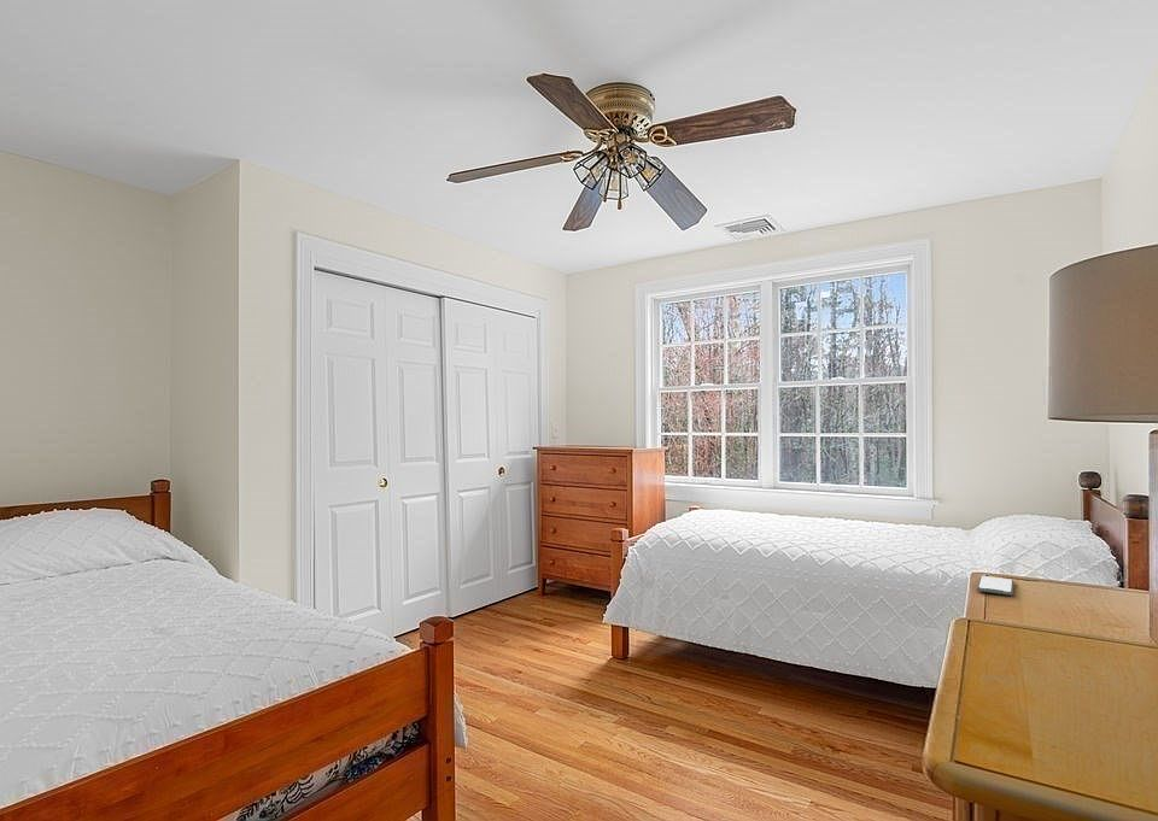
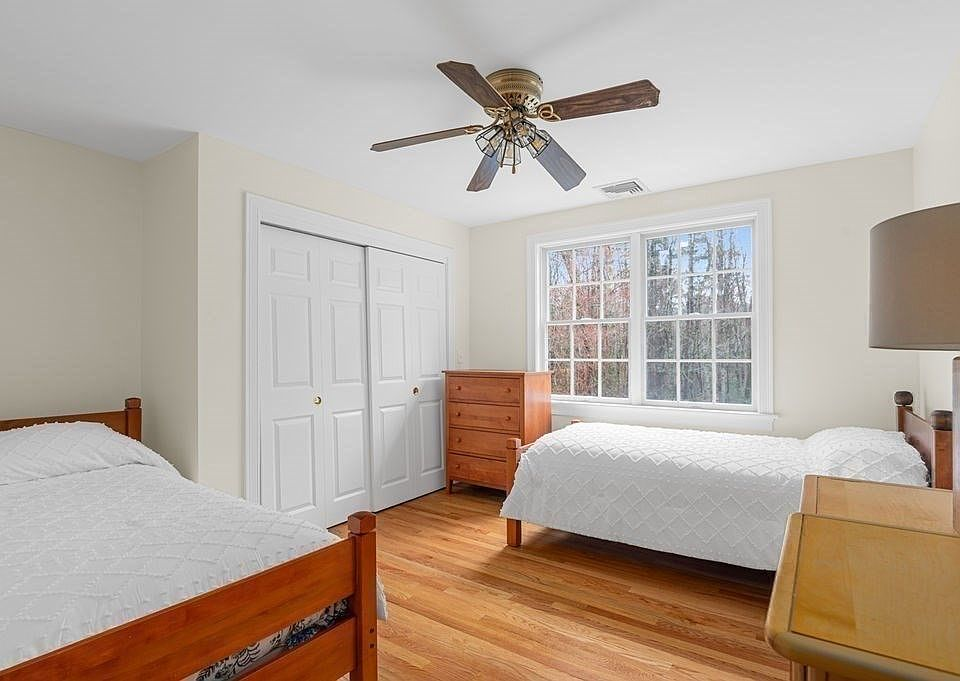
- smartphone [976,575,1016,597]
